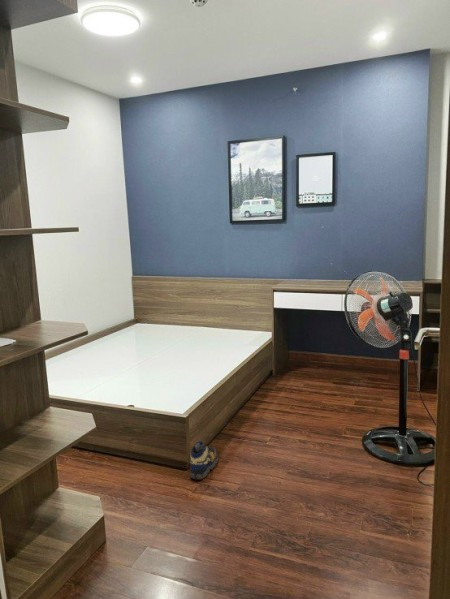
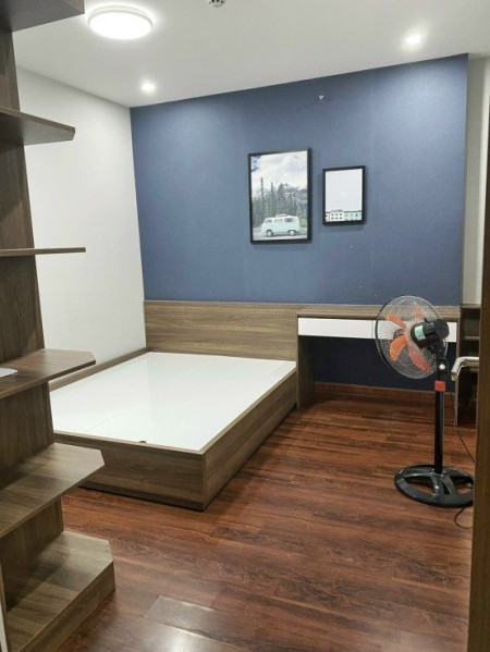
- shoe [189,440,218,481]
